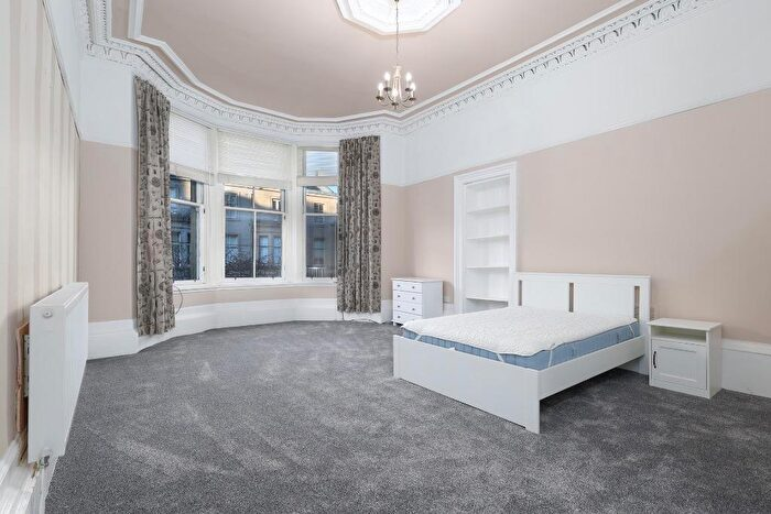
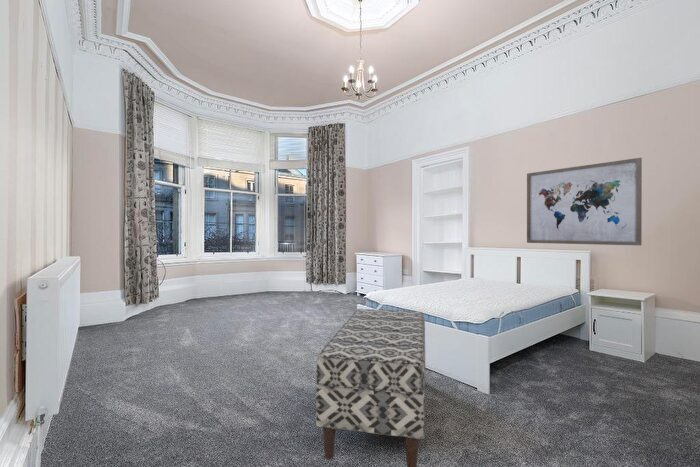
+ bench [315,308,426,467]
+ wall art [526,157,643,247]
